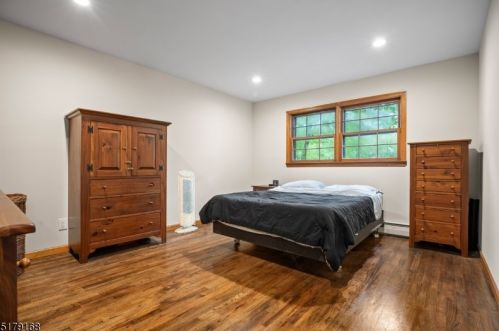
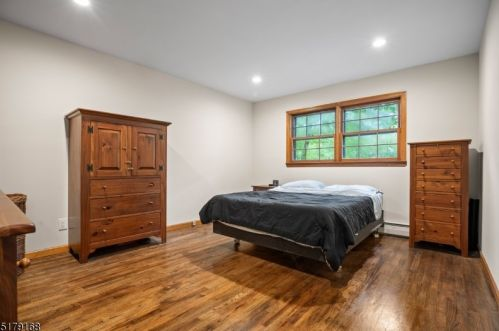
- air purifier [173,170,199,234]
